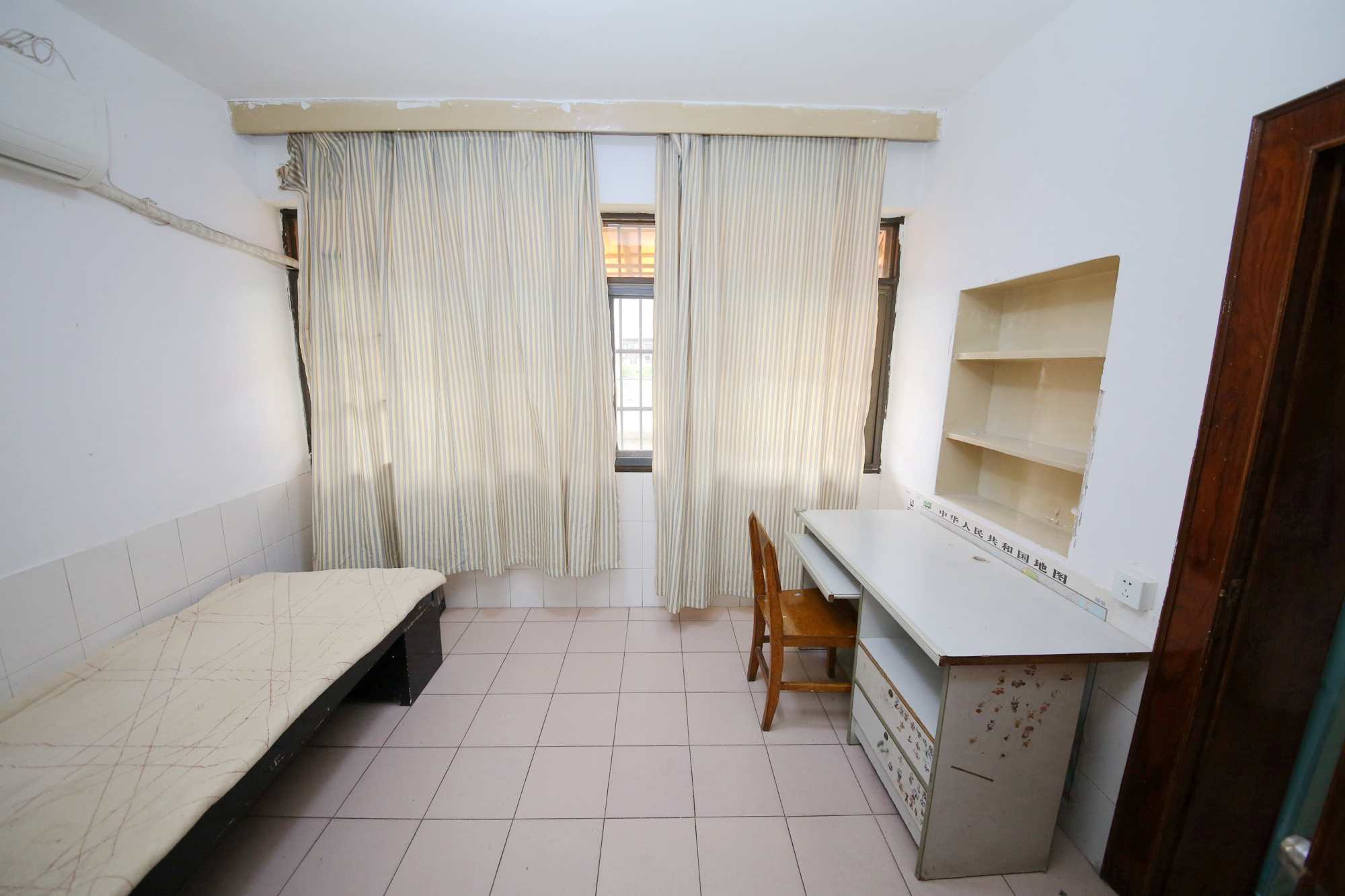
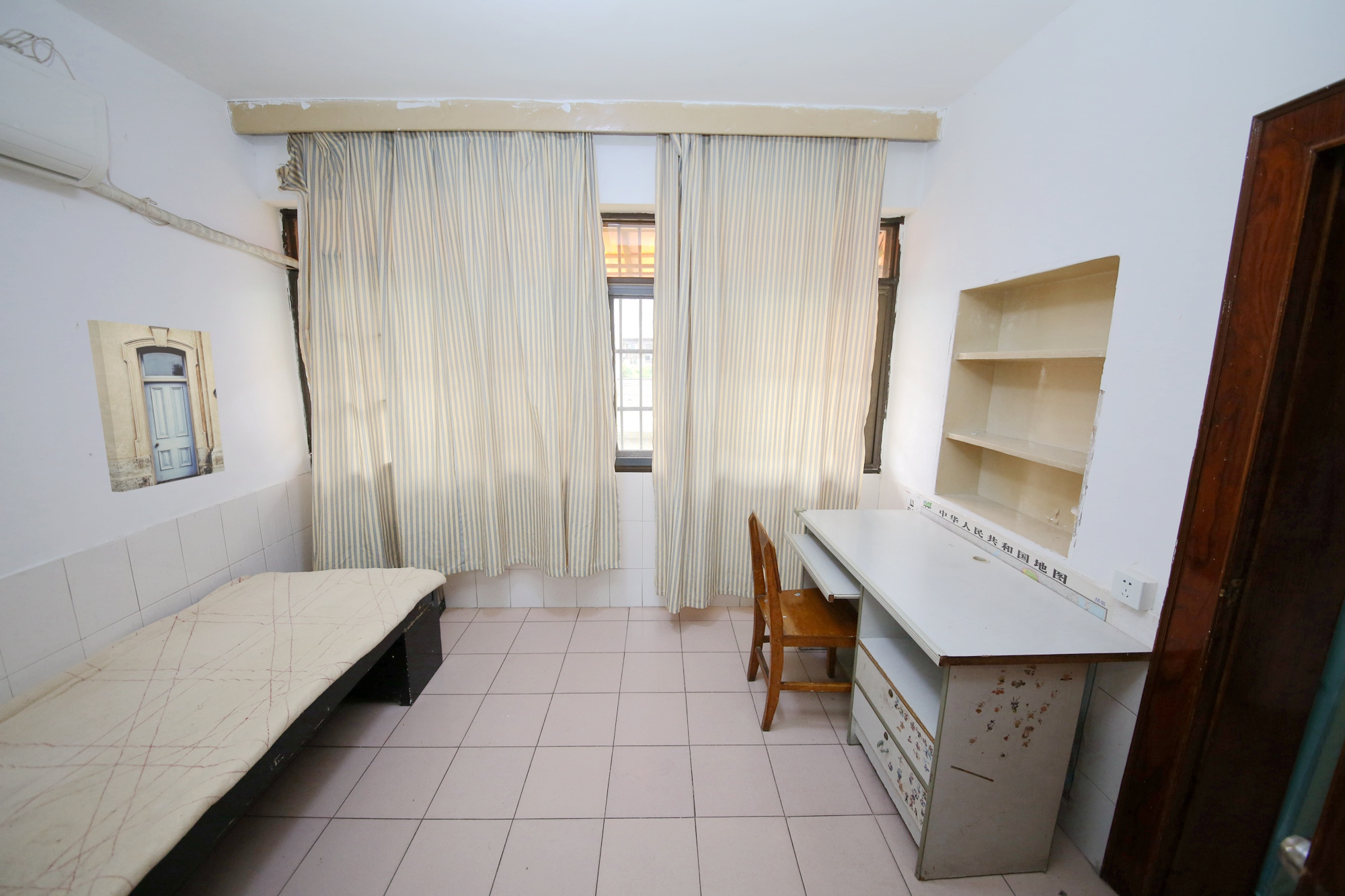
+ wall art [87,319,225,493]
